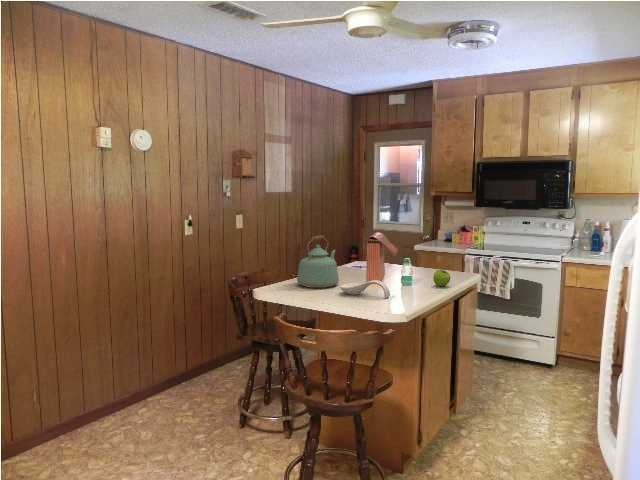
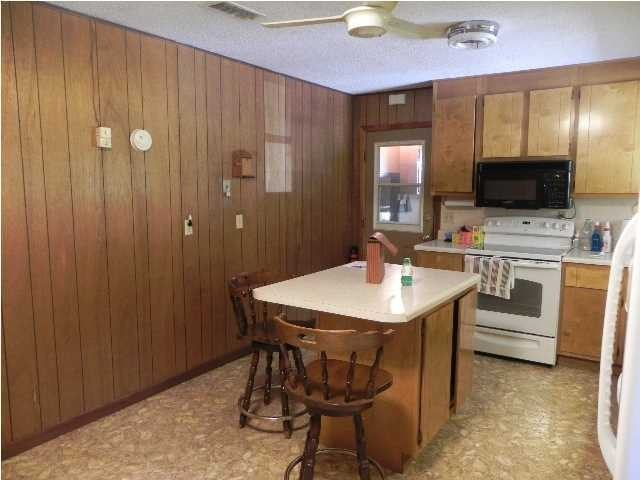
- fruit [432,269,451,287]
- kettle [296,234,340,289]
- spoon rest [339,279,391,299]
